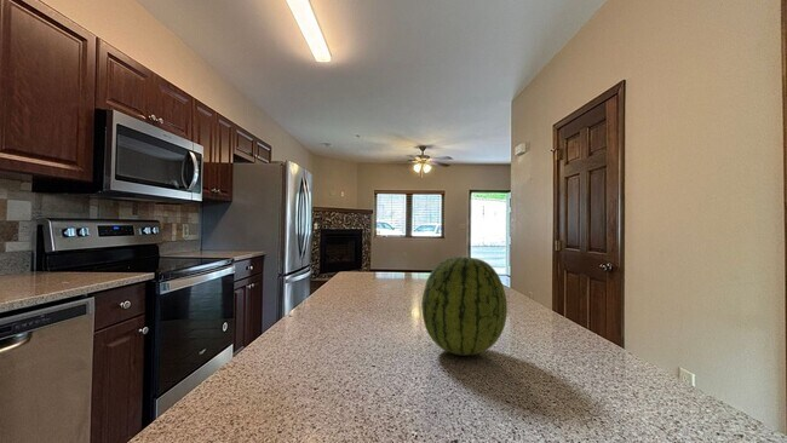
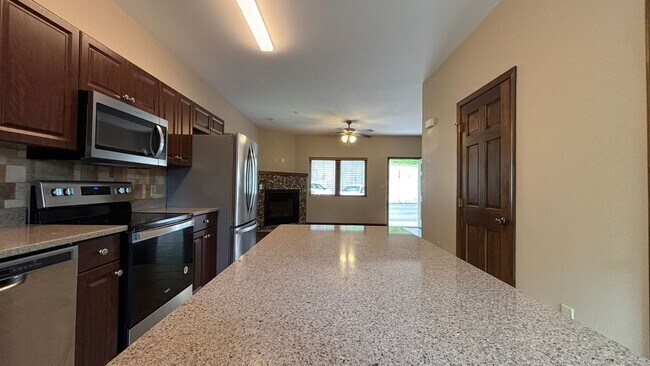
- fruit [420,255,509,357]
